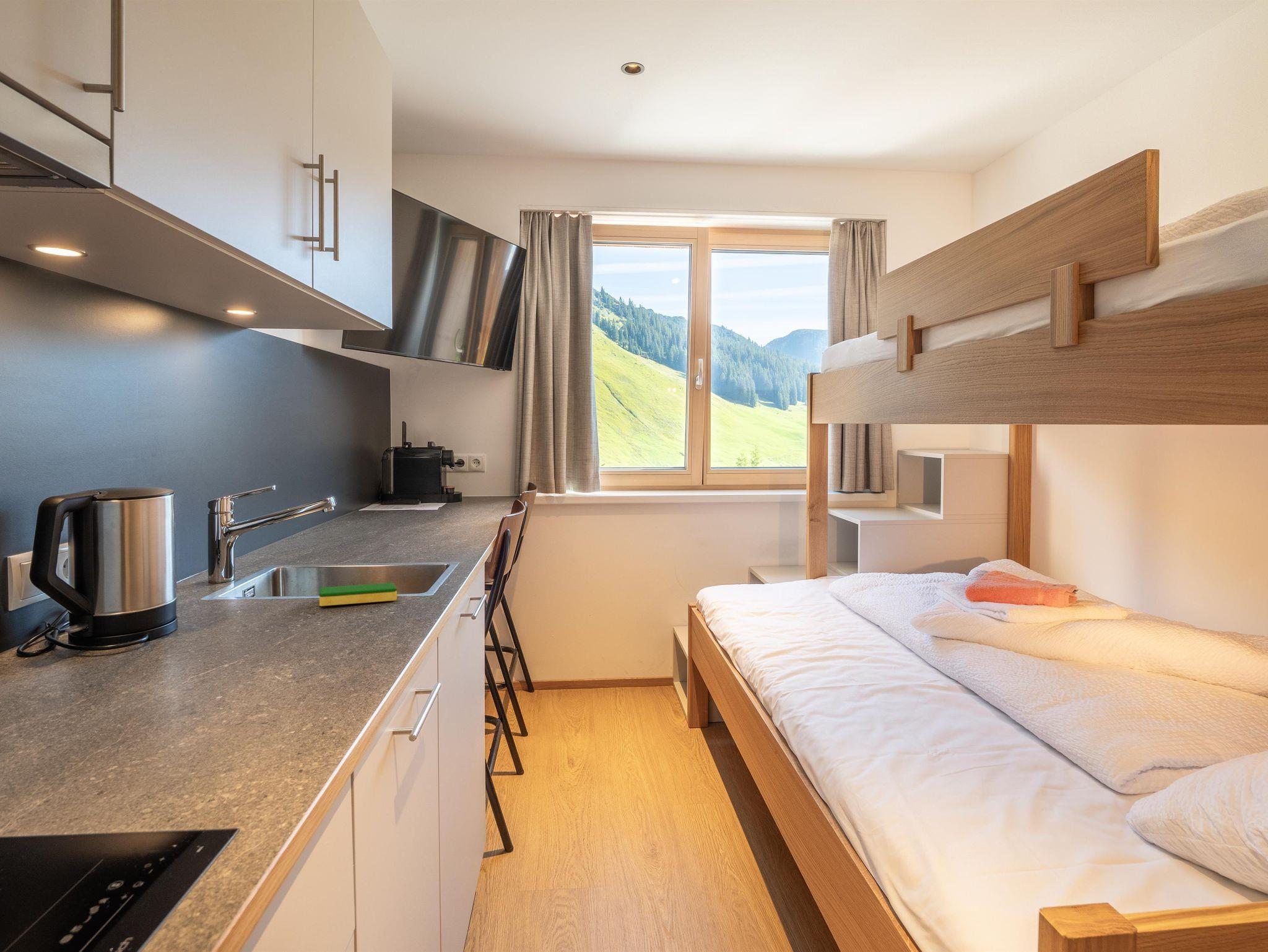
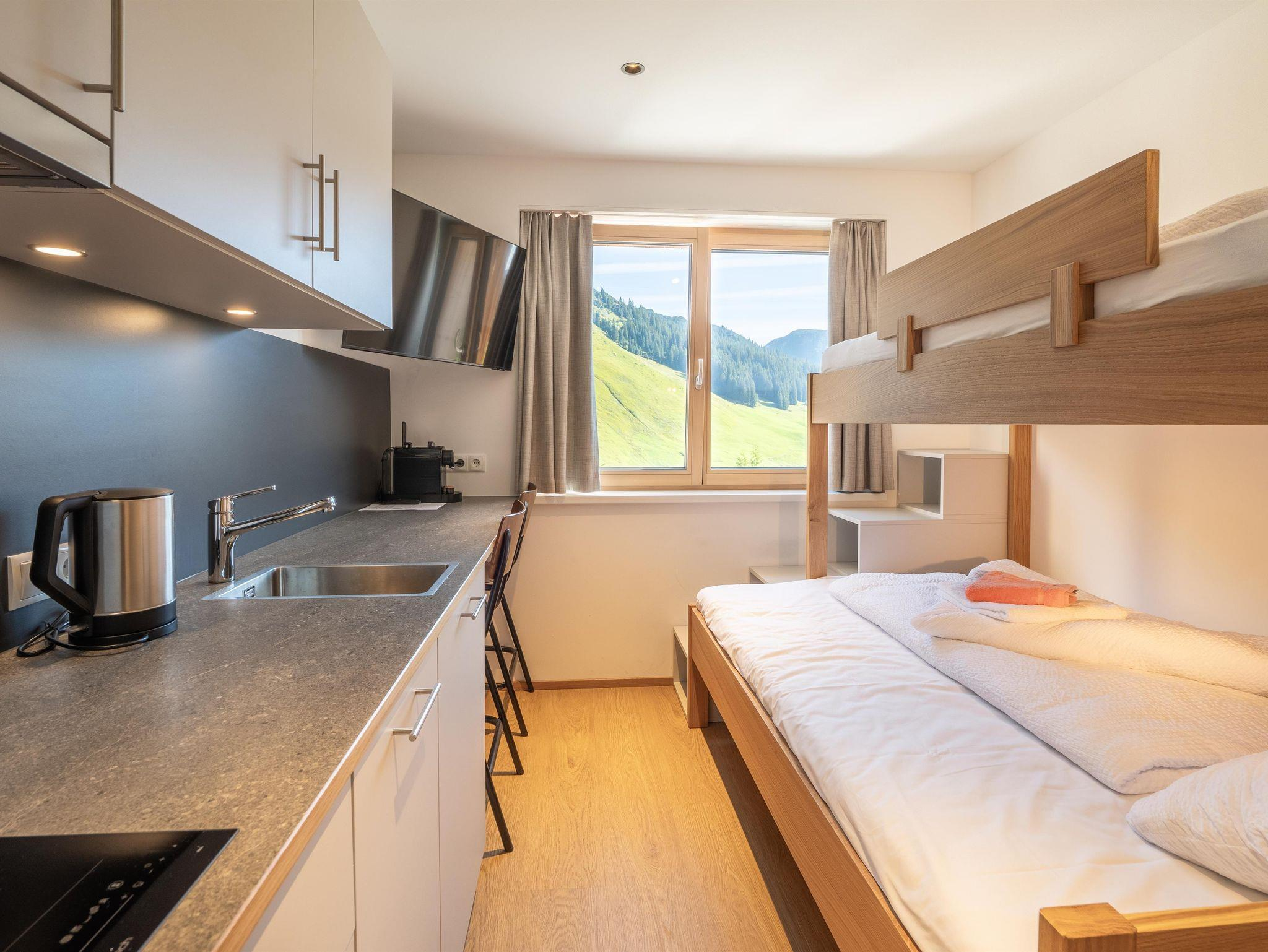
- dish sponge [319,582,397,607]
